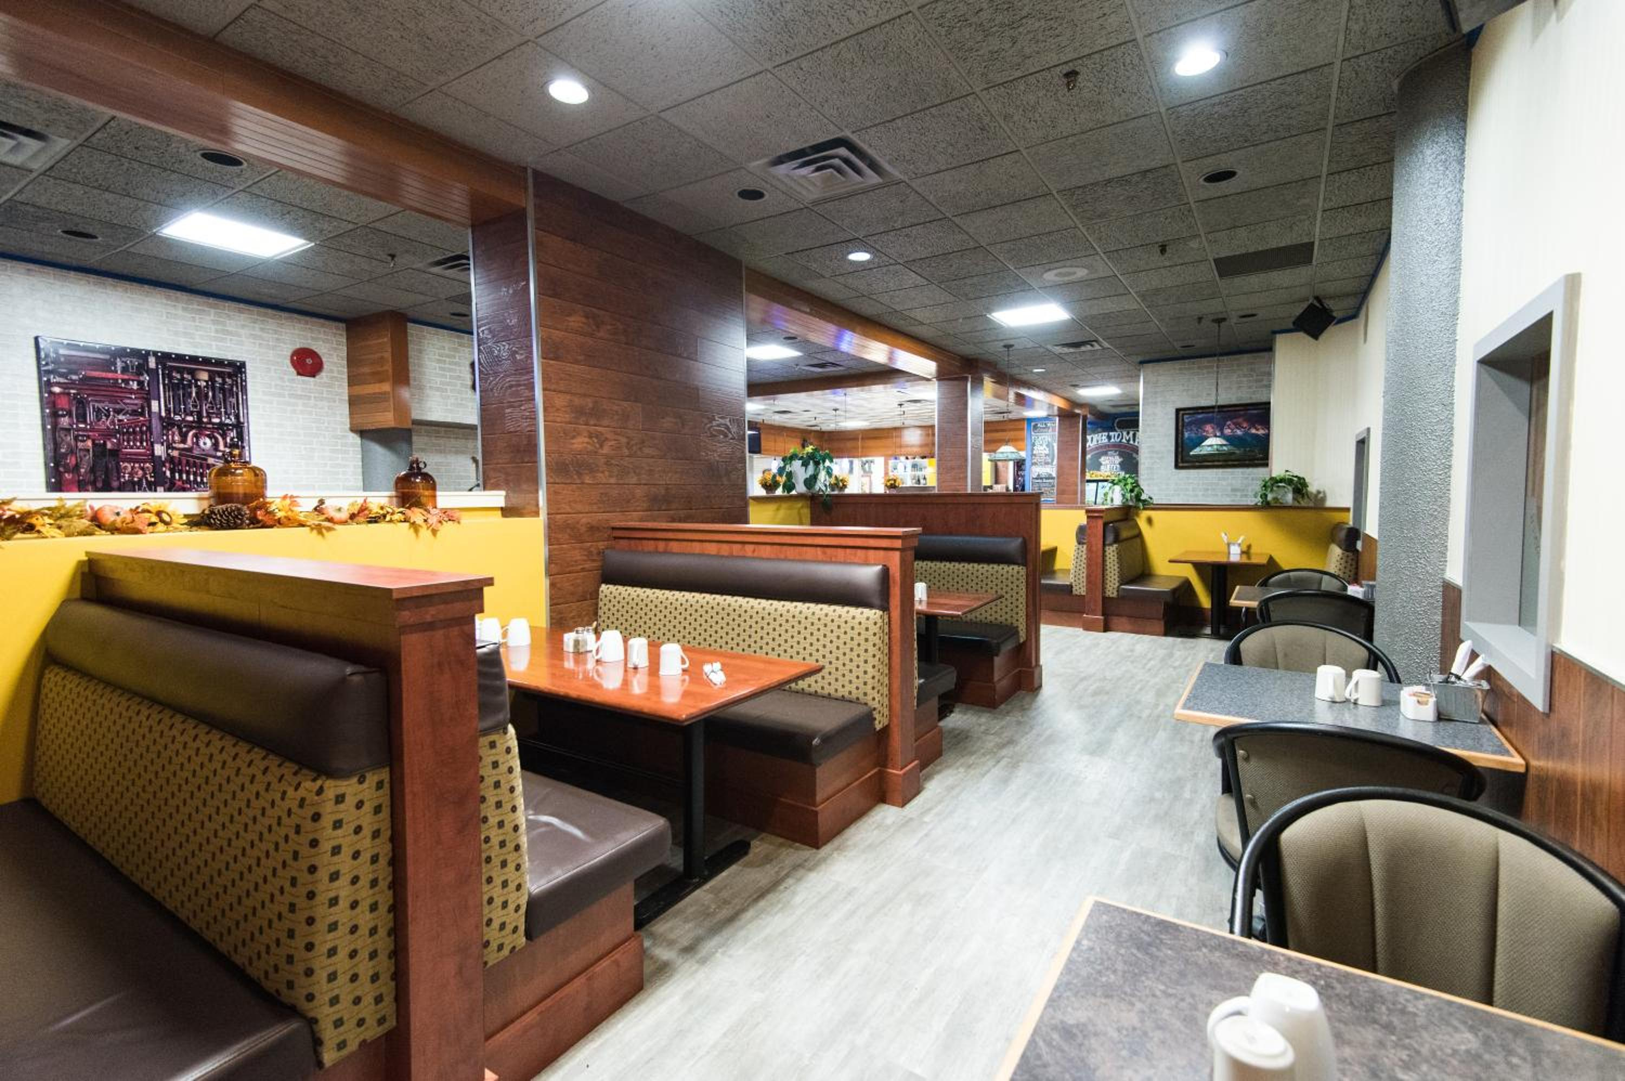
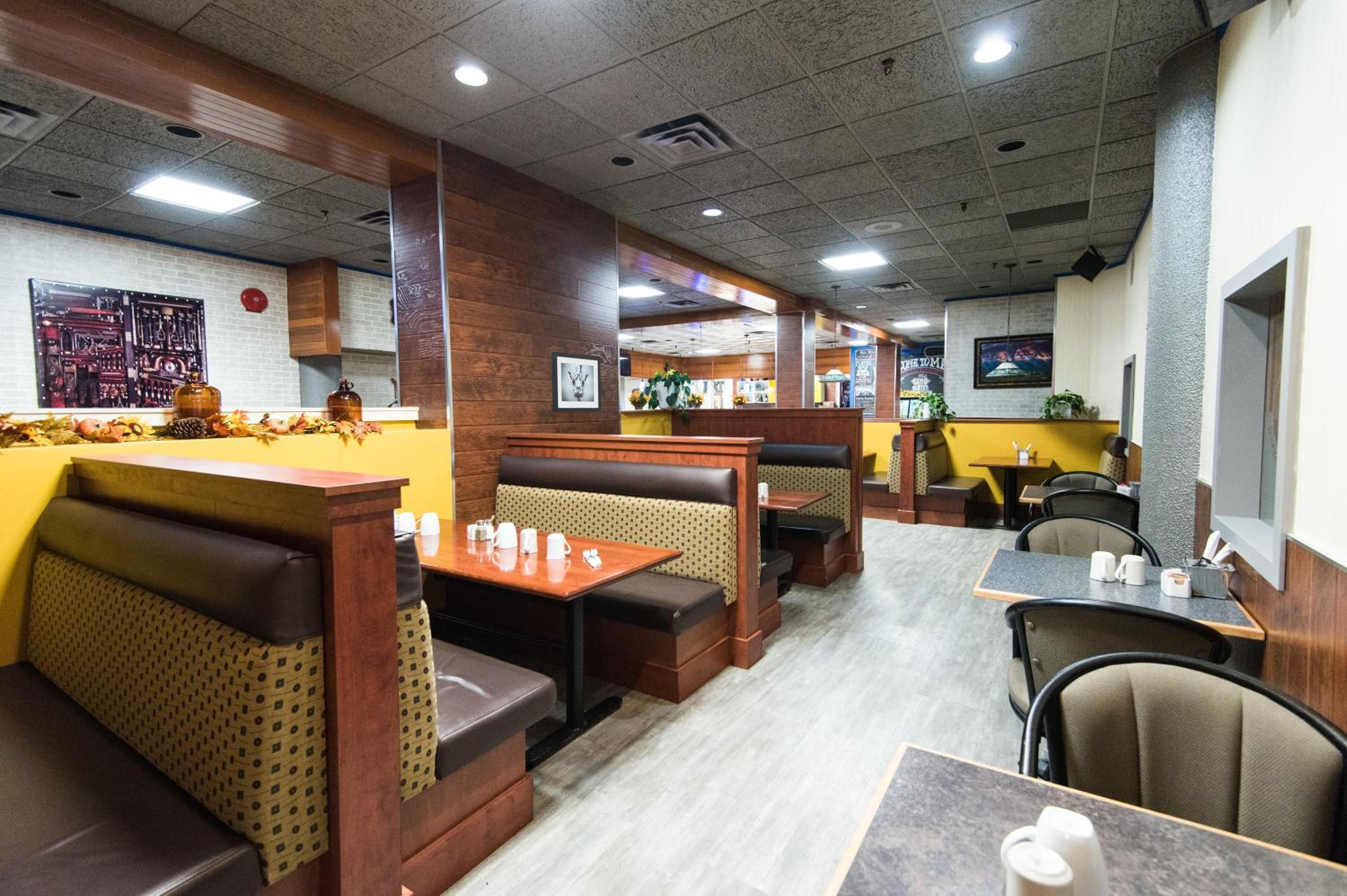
+ wall art [551,351,602,412]
